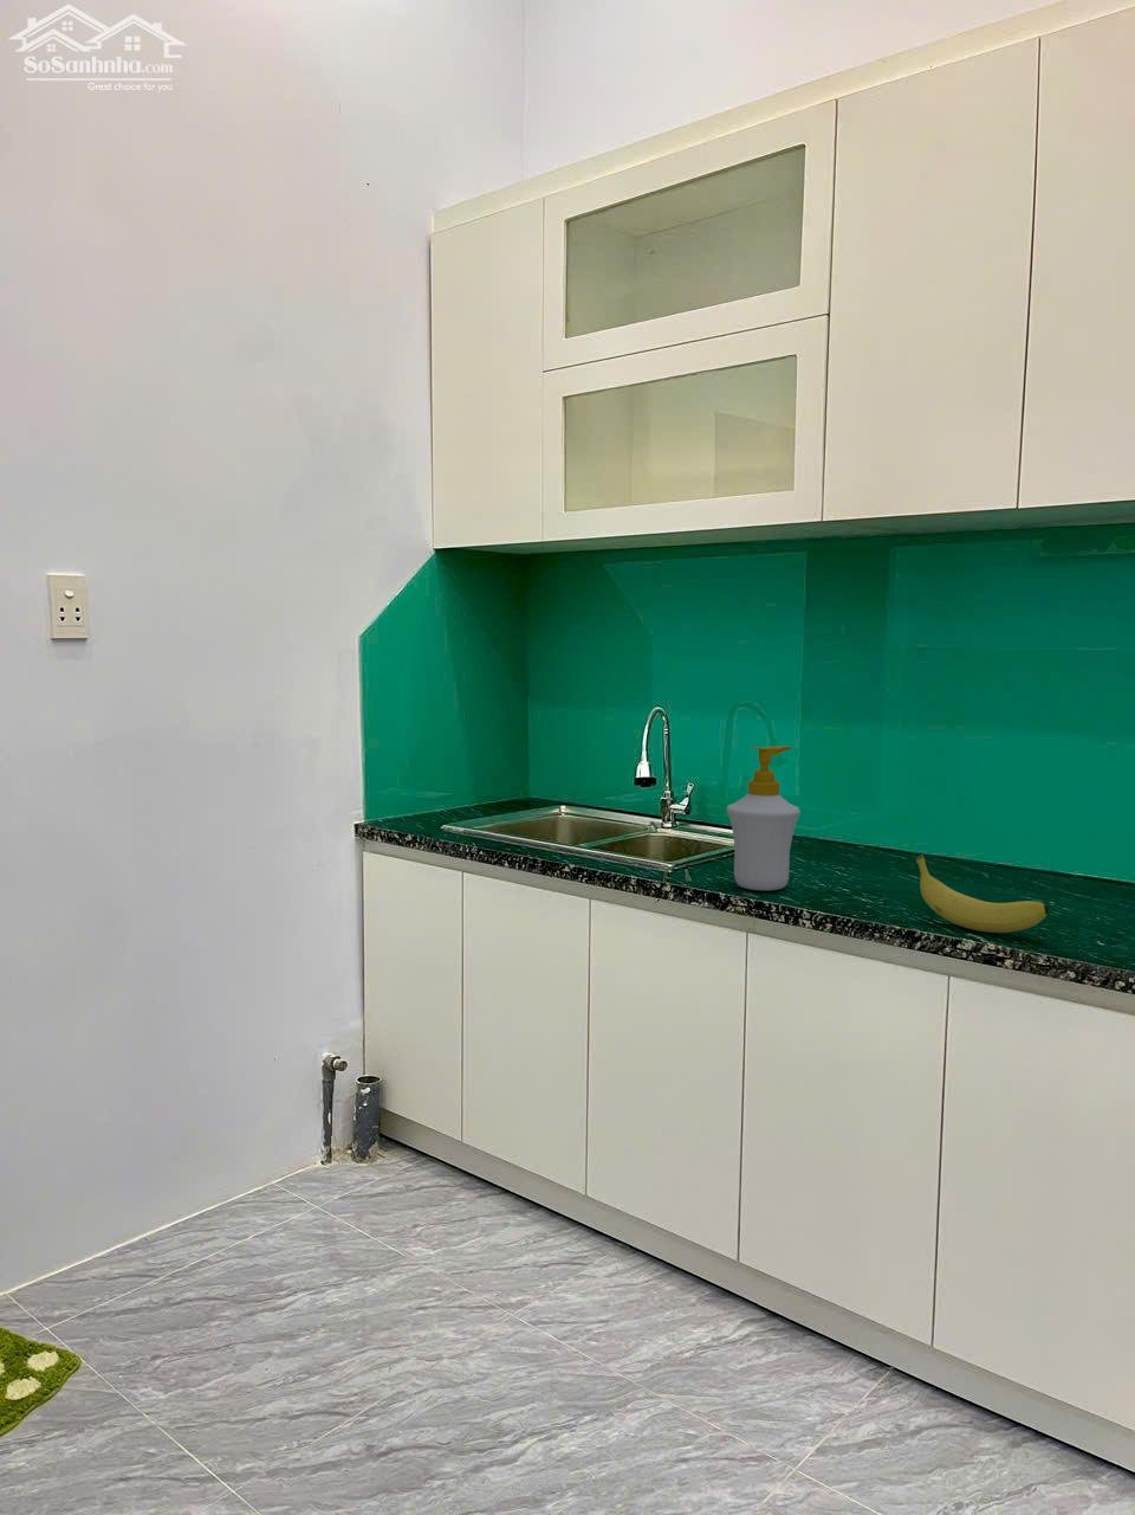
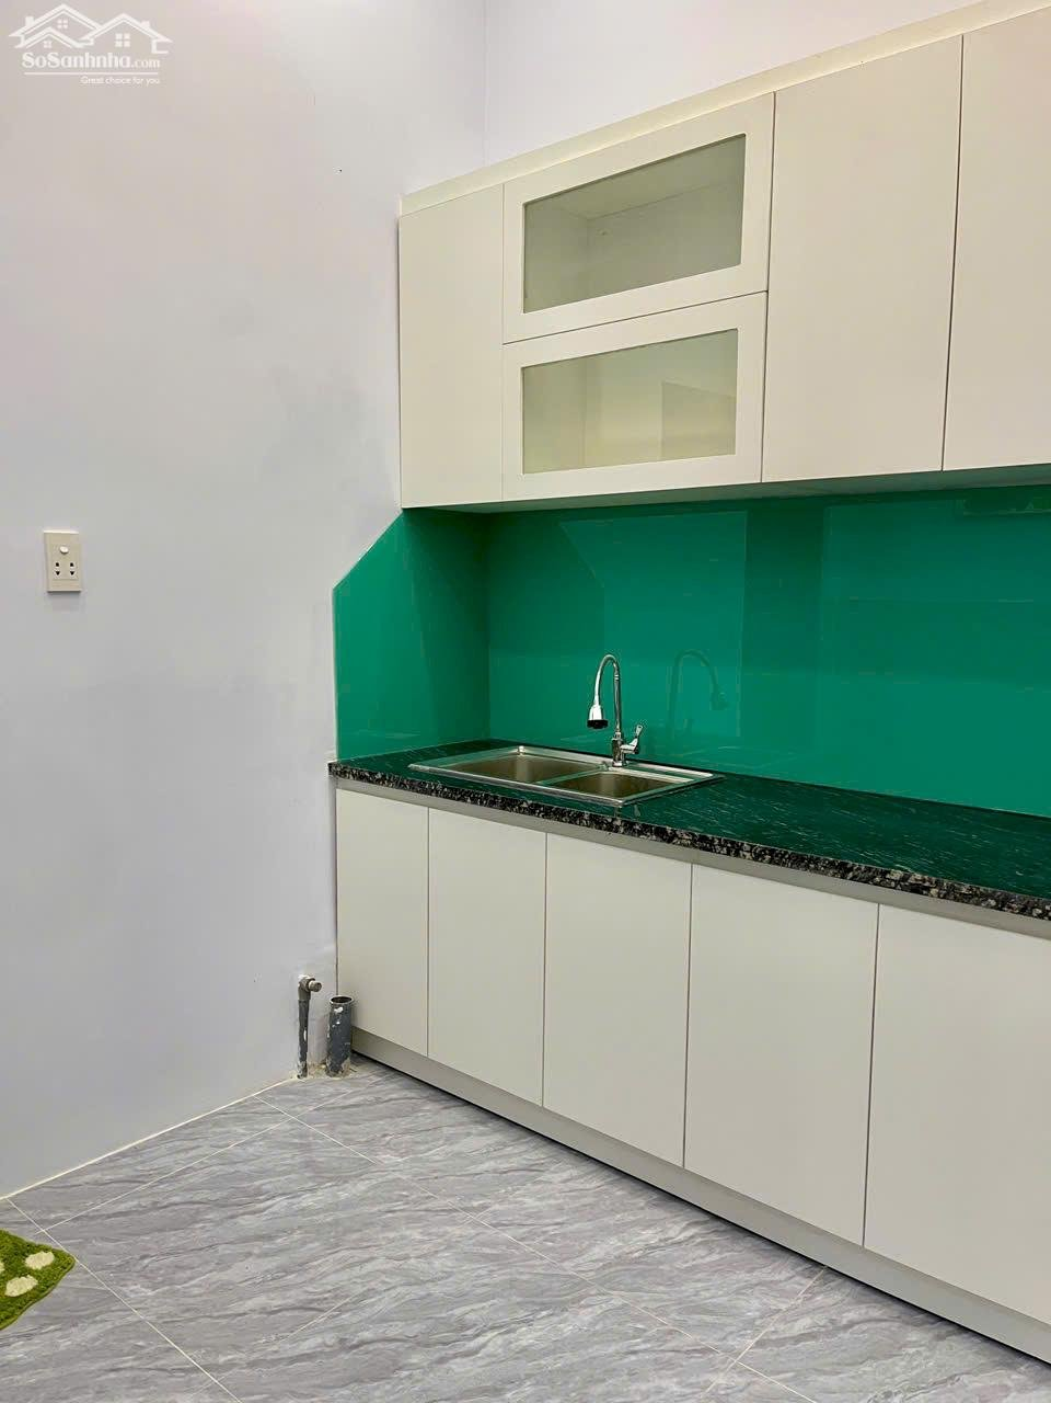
- soap bottle [726,744,801,892]
- fruit [916,853,1050,934]
